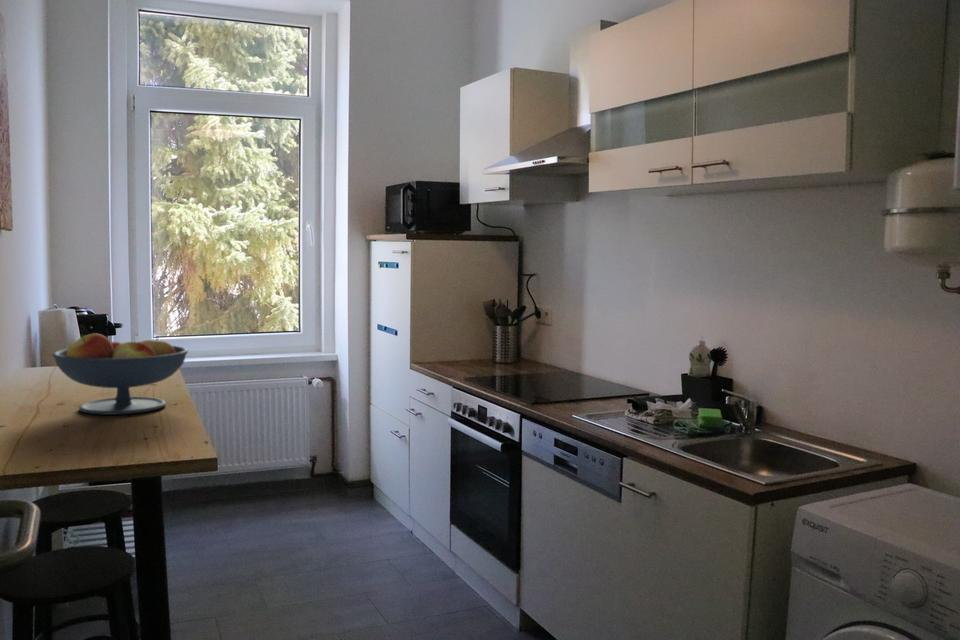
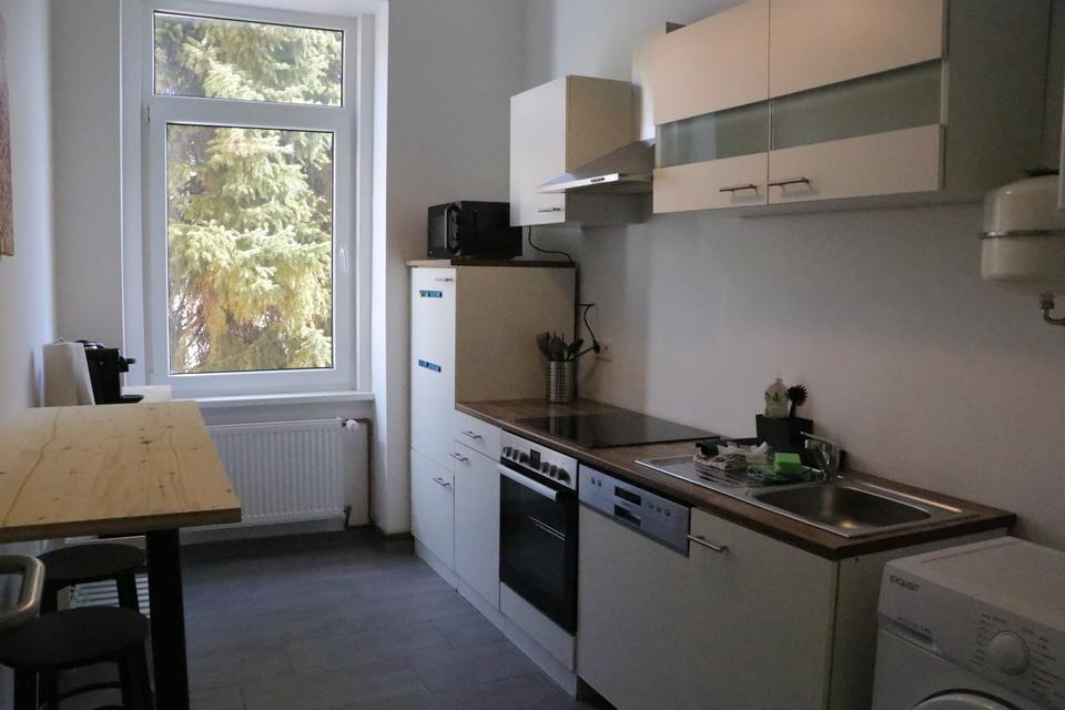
- fruit bowl [51,332,189,416]
